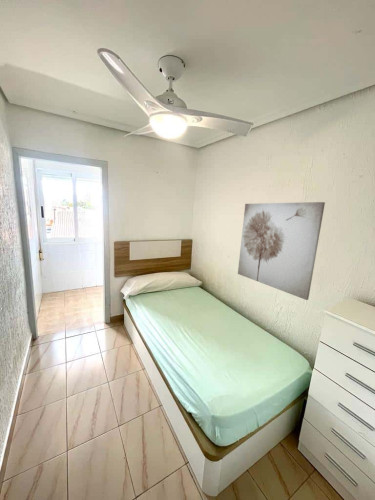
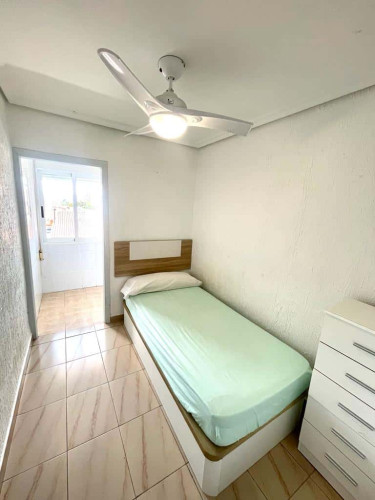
- wall art [237,201,326,301]
